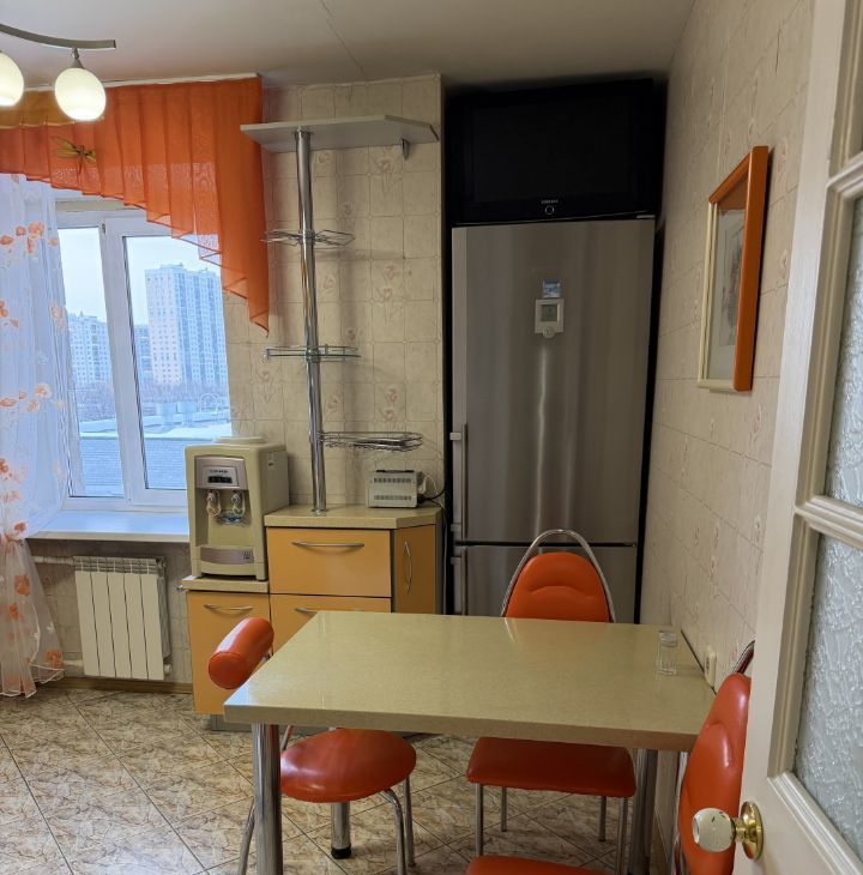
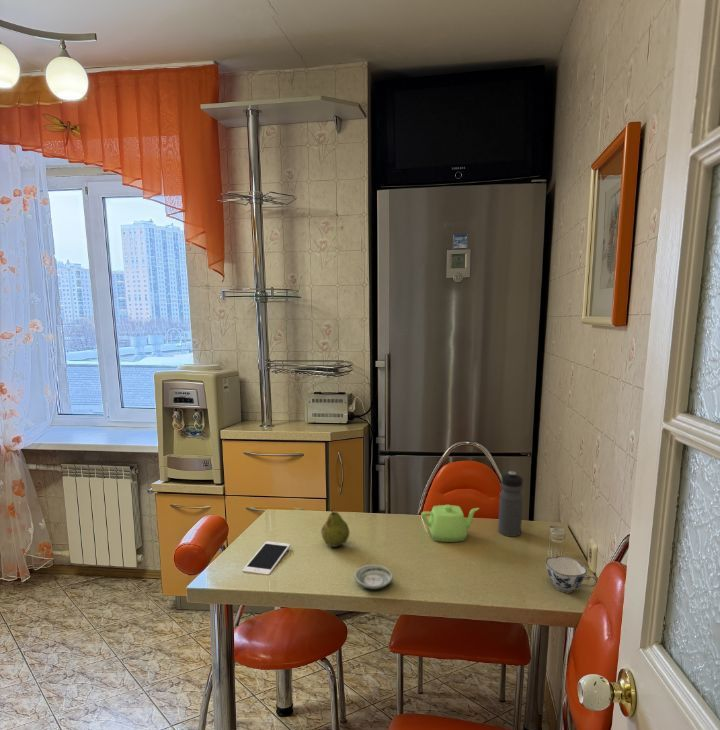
+ chinaware [545,555,598,594]
+ teapot [420,504,480,543]
+ fruit [320,508,351,548]
+ cell phone [241,540,291,576]
+ saucer [354,564,394,590]
+ water bottle [497,470,524,538]
